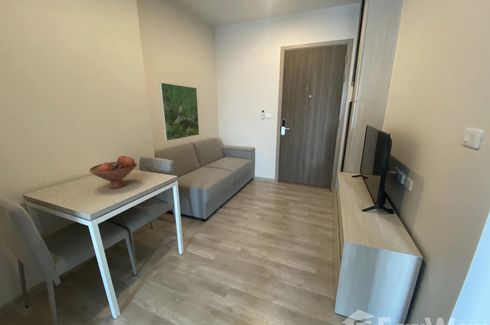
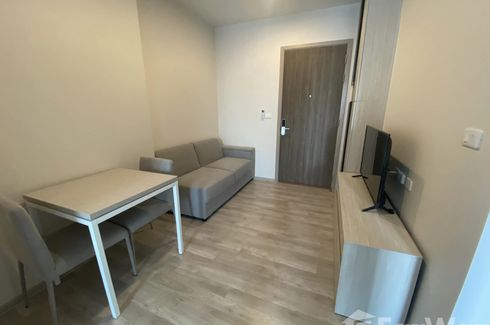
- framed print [158,82,200,142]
- fruit bowl [88,155,138,190]
